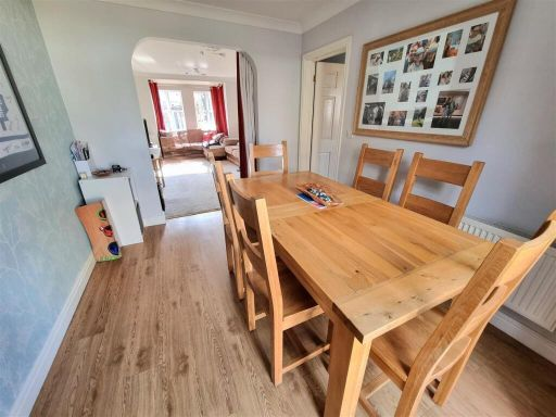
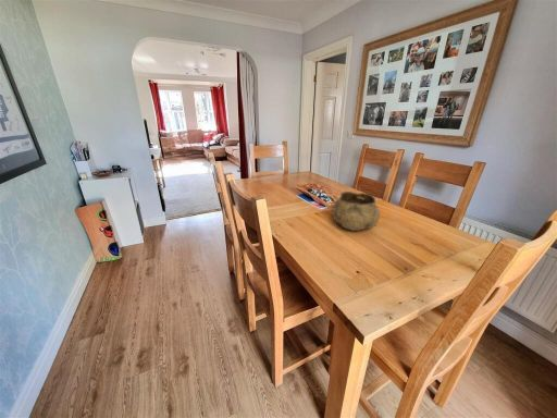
+ decorative bowl [331,190,381,232]
